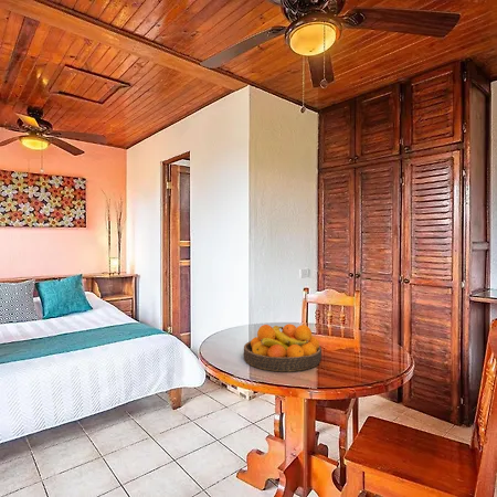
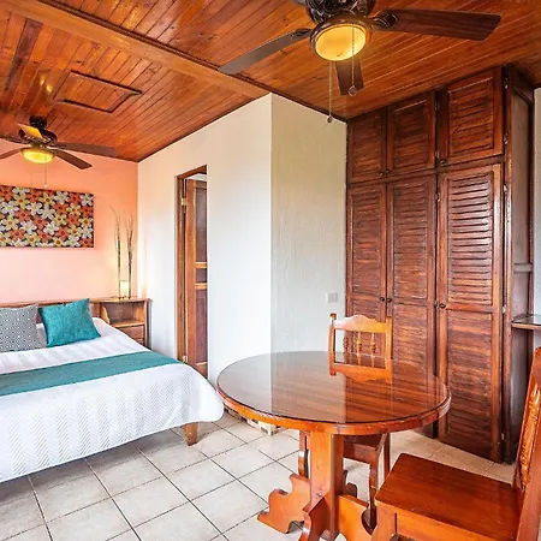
- fruit bowl [242,322,322,372]
